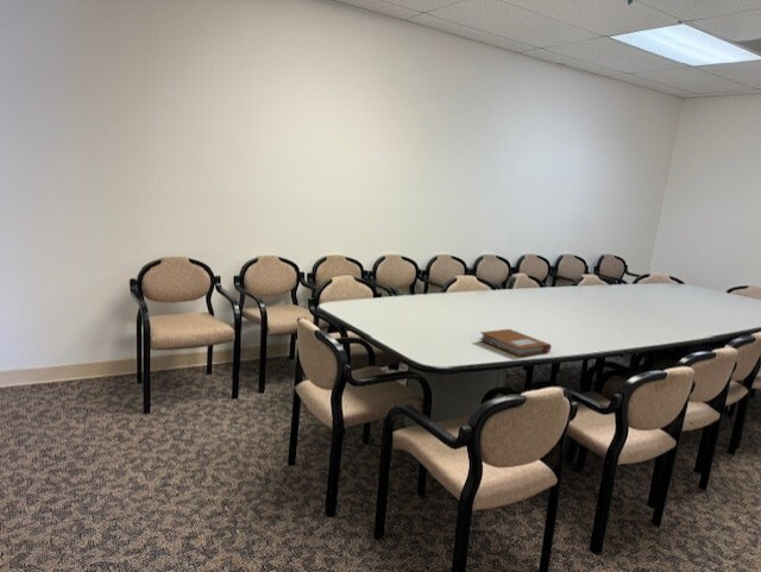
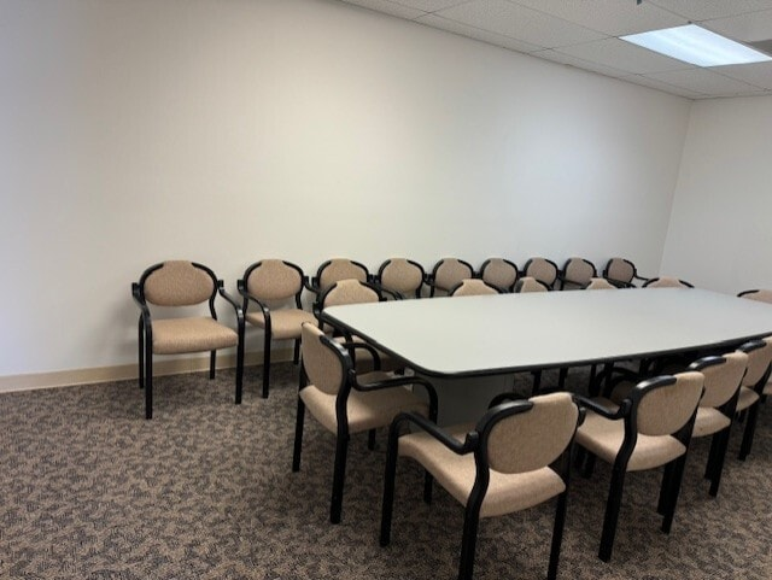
- notebook [478,328,552,358]
